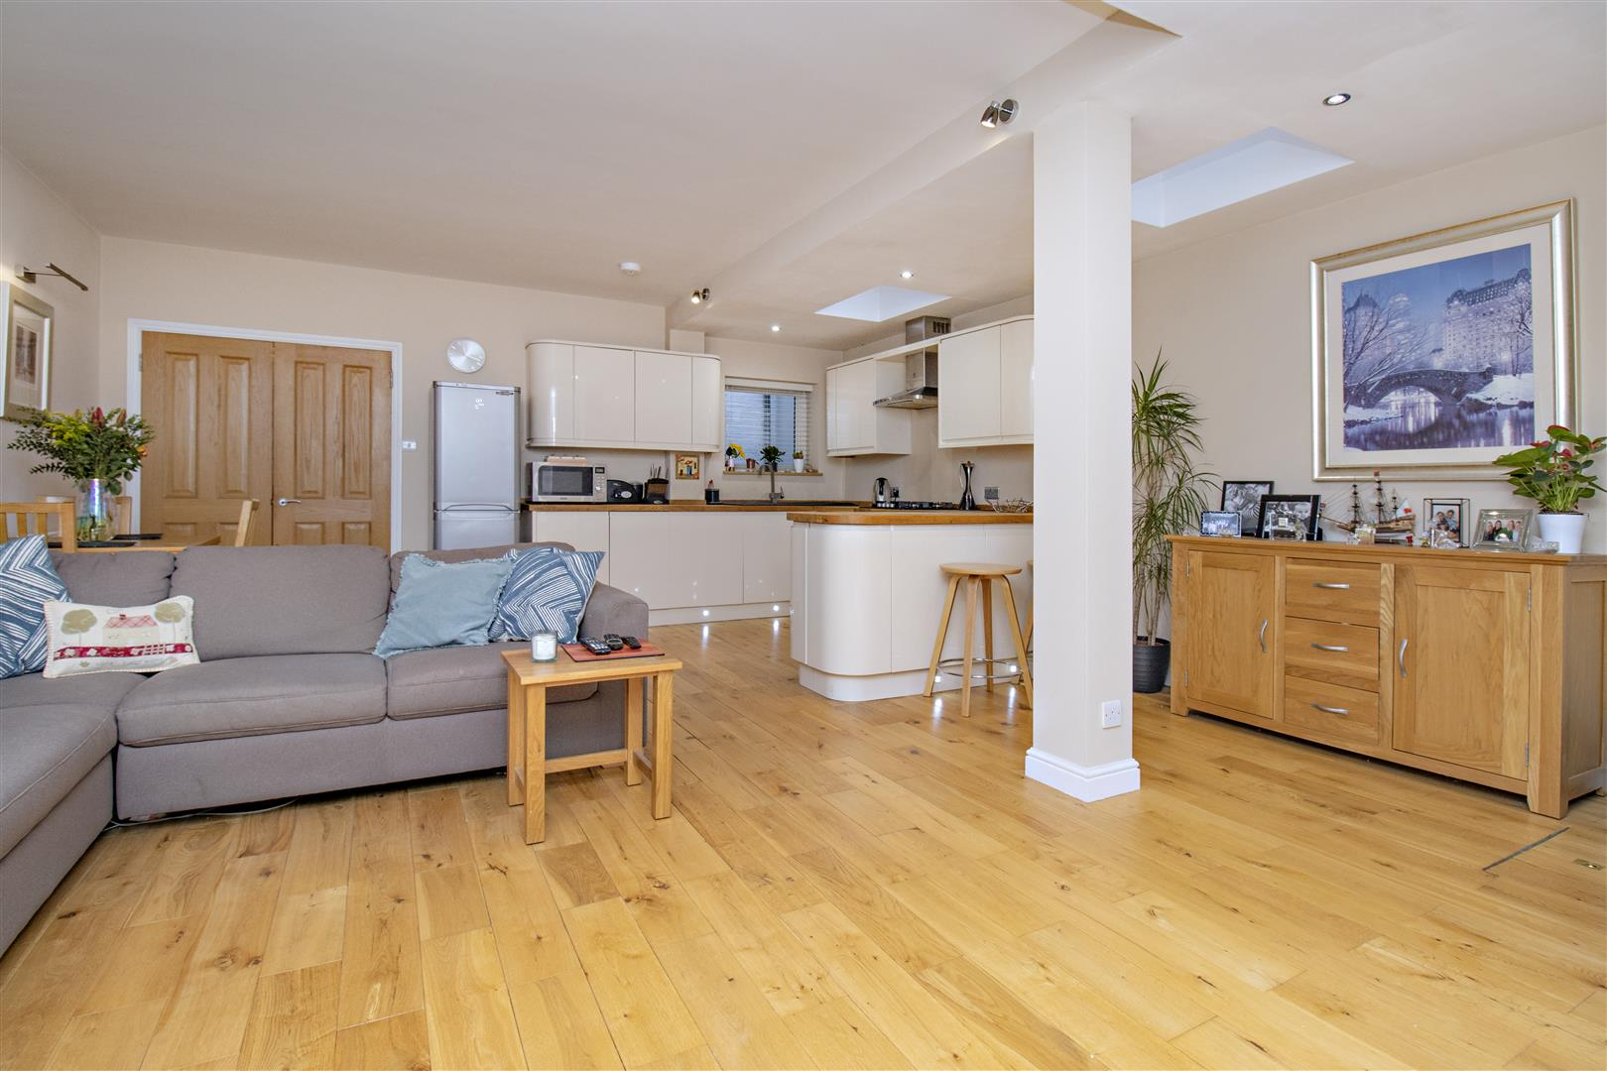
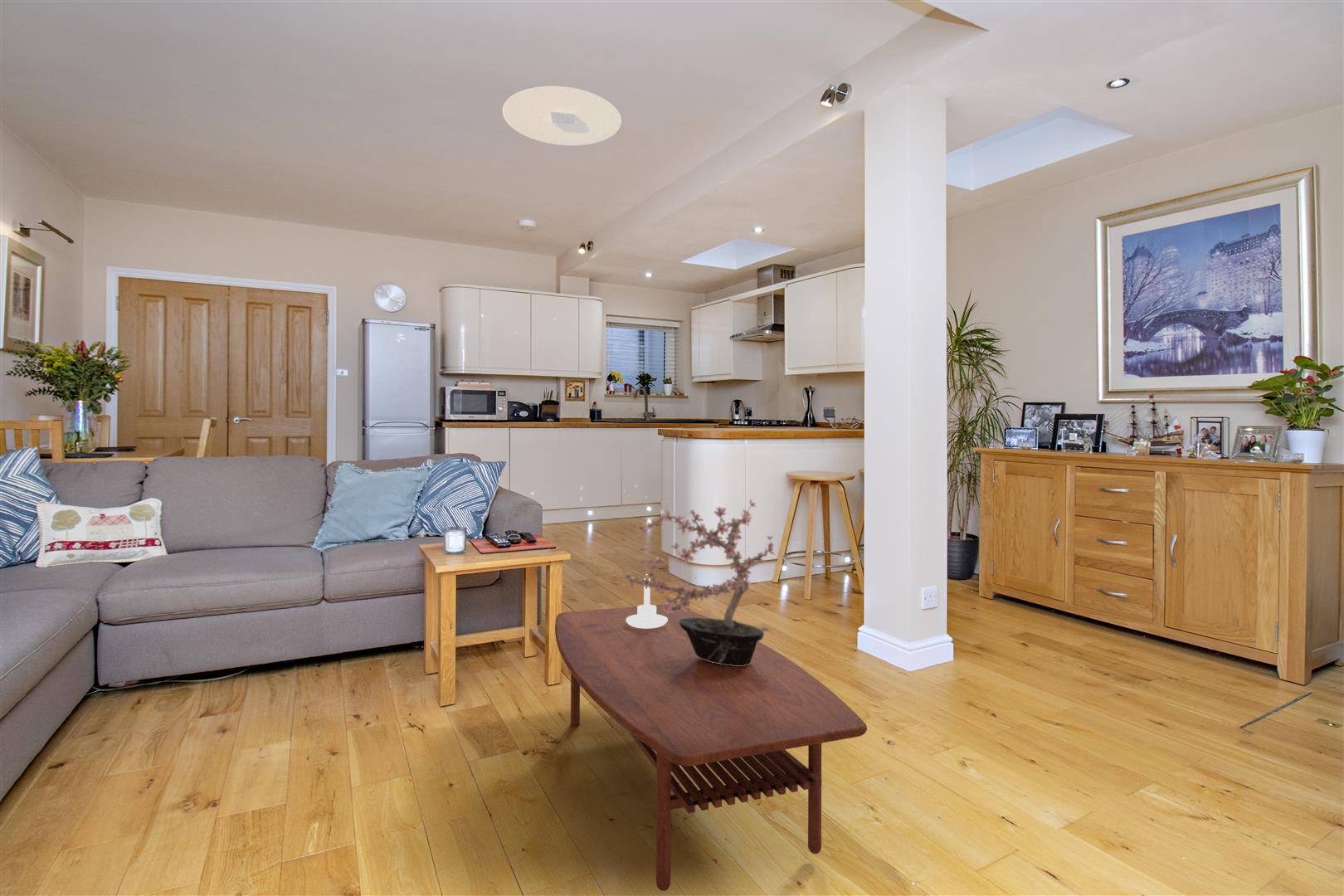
+ potted plant [621,499,776,666]
+ coffee table [554,604,868,892]
+ candle holder [626,573,668,628]
+ ceiling light [502,85,622,147]
